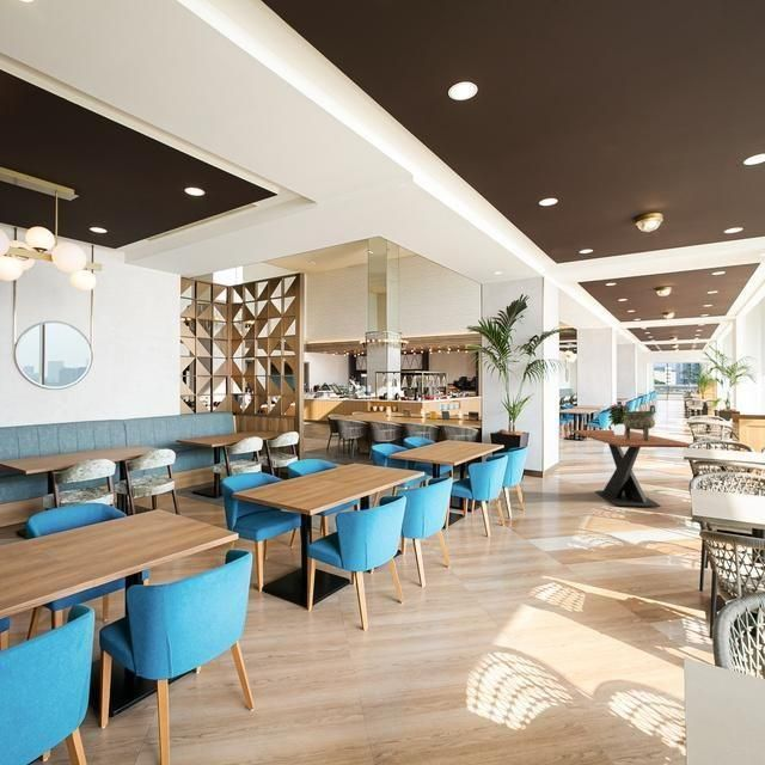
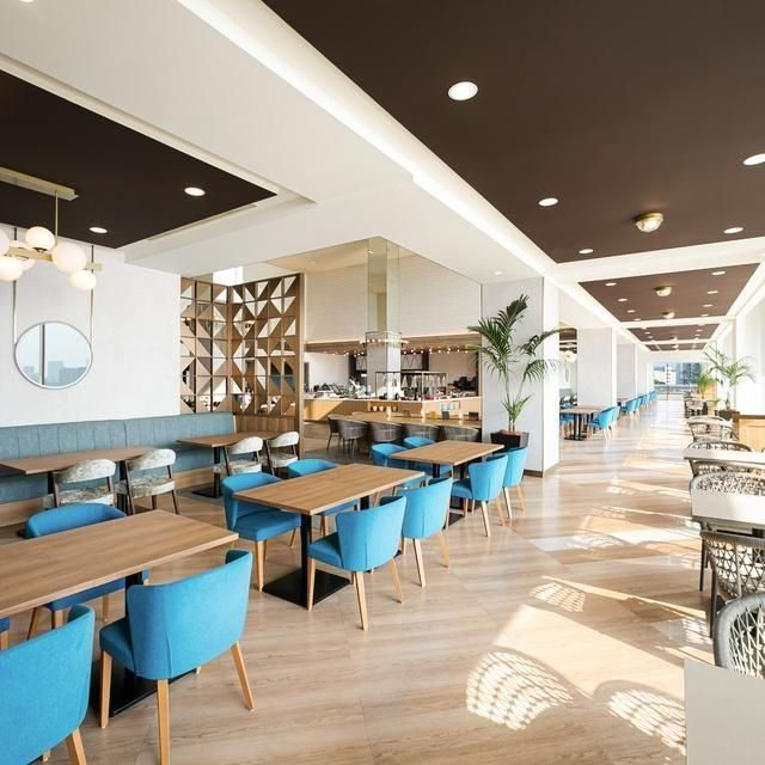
- vessel [623,404,657,441]
- potted flower [606,403,631,435]
- dining table [569,429,692,508]
